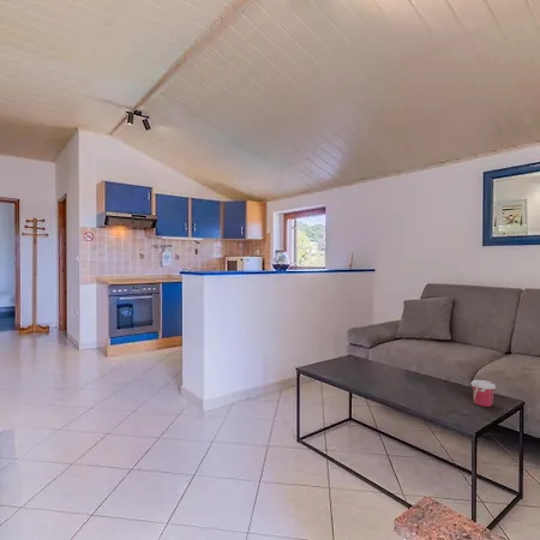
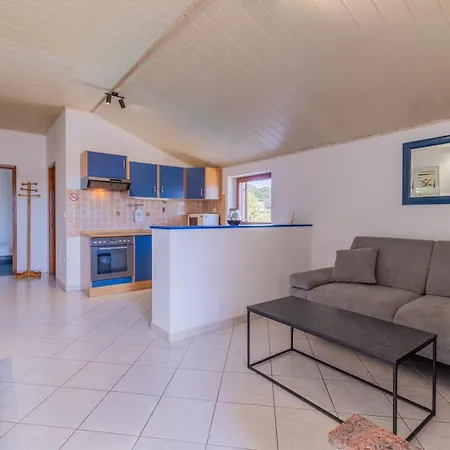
- cup [470,379,497,408]
